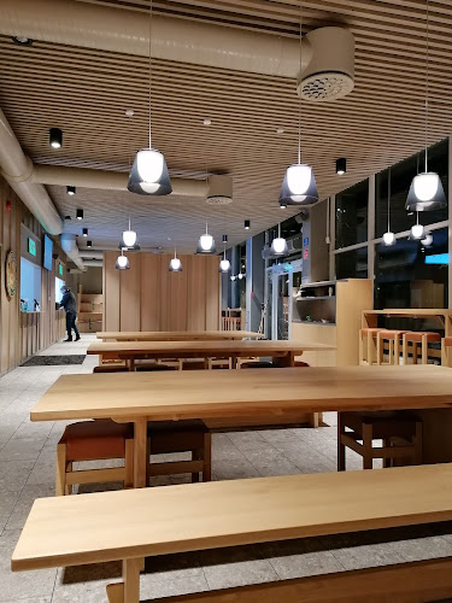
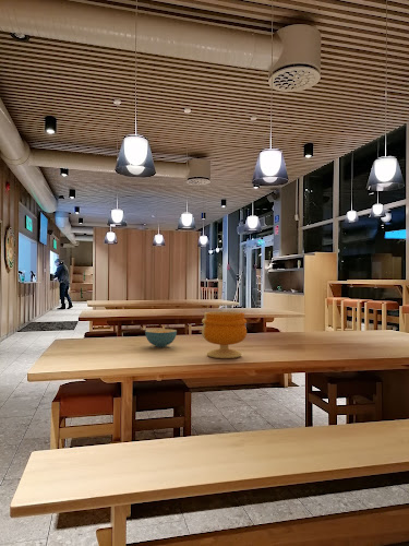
+ footed bowl [201,310,248,359]
+ cereal bowl [144,328,178,348]
